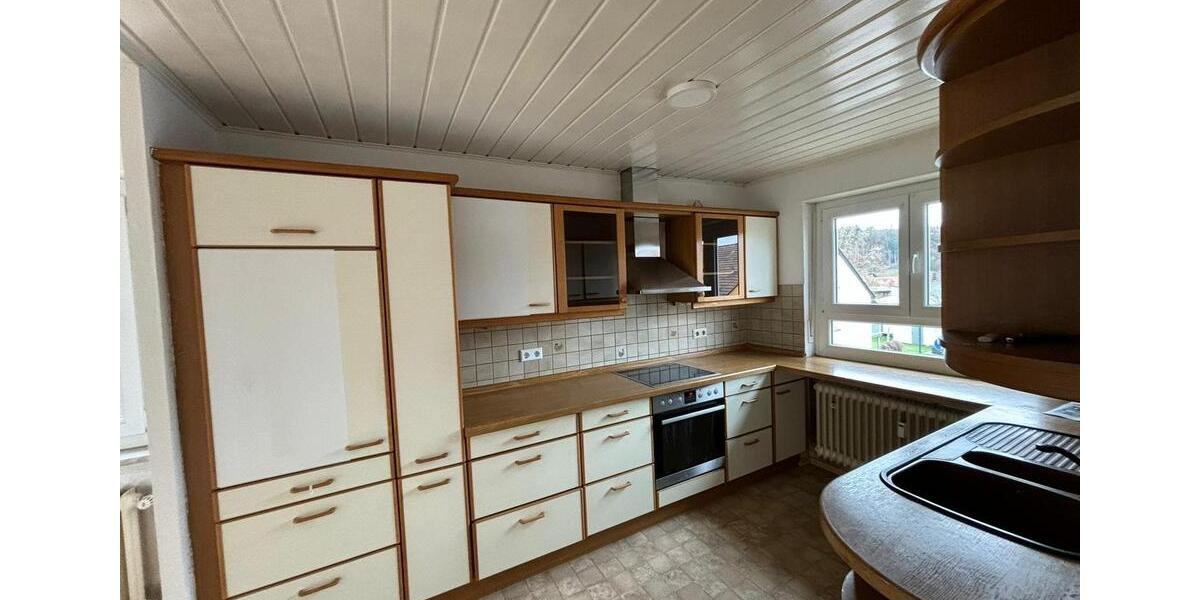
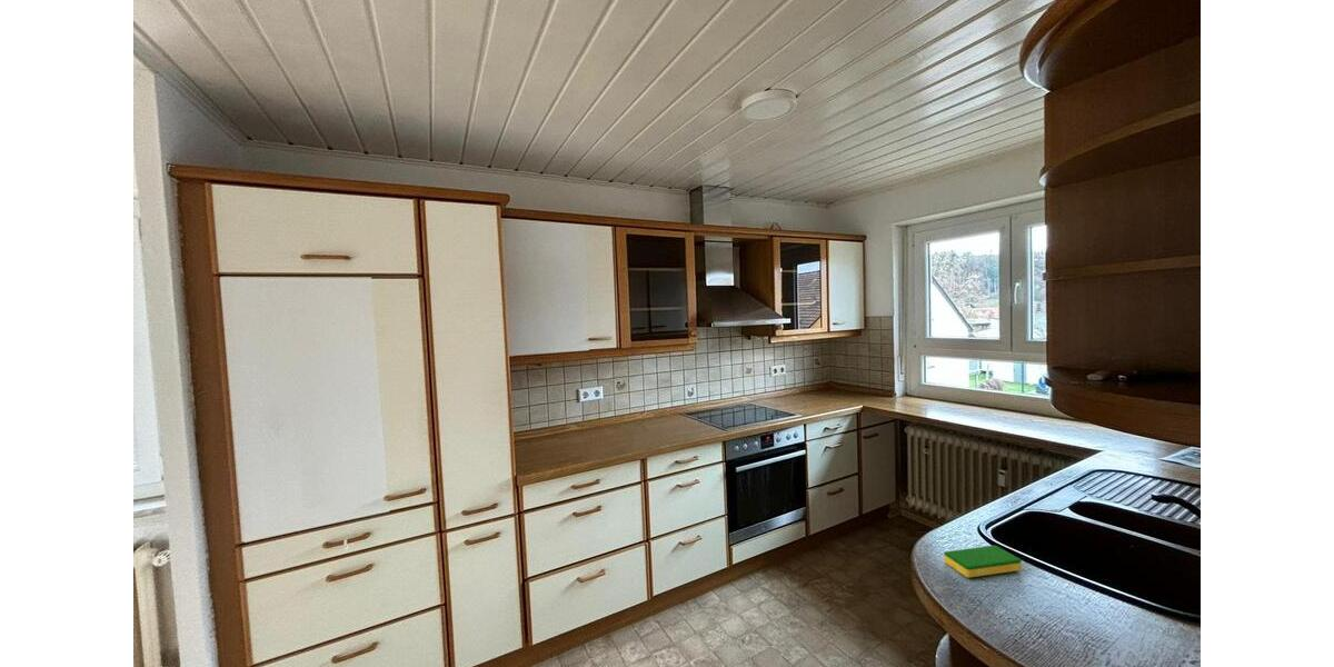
+ dish sponge [943,545,1023,579]
